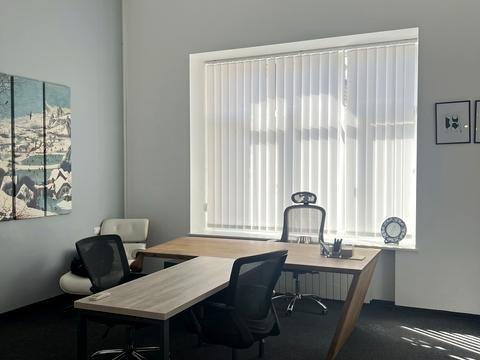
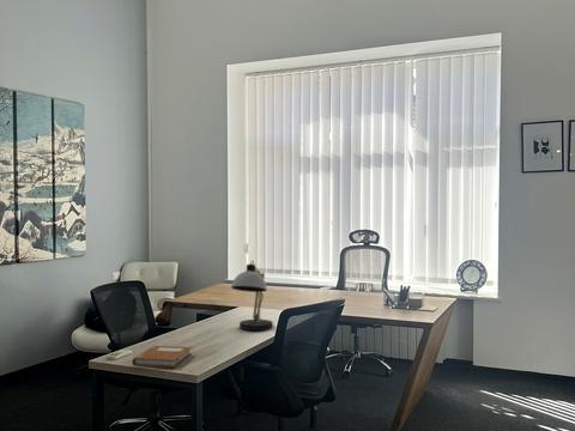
+ desk lamp [230,261,274,332]
+ notebook [132,345,193,369]
